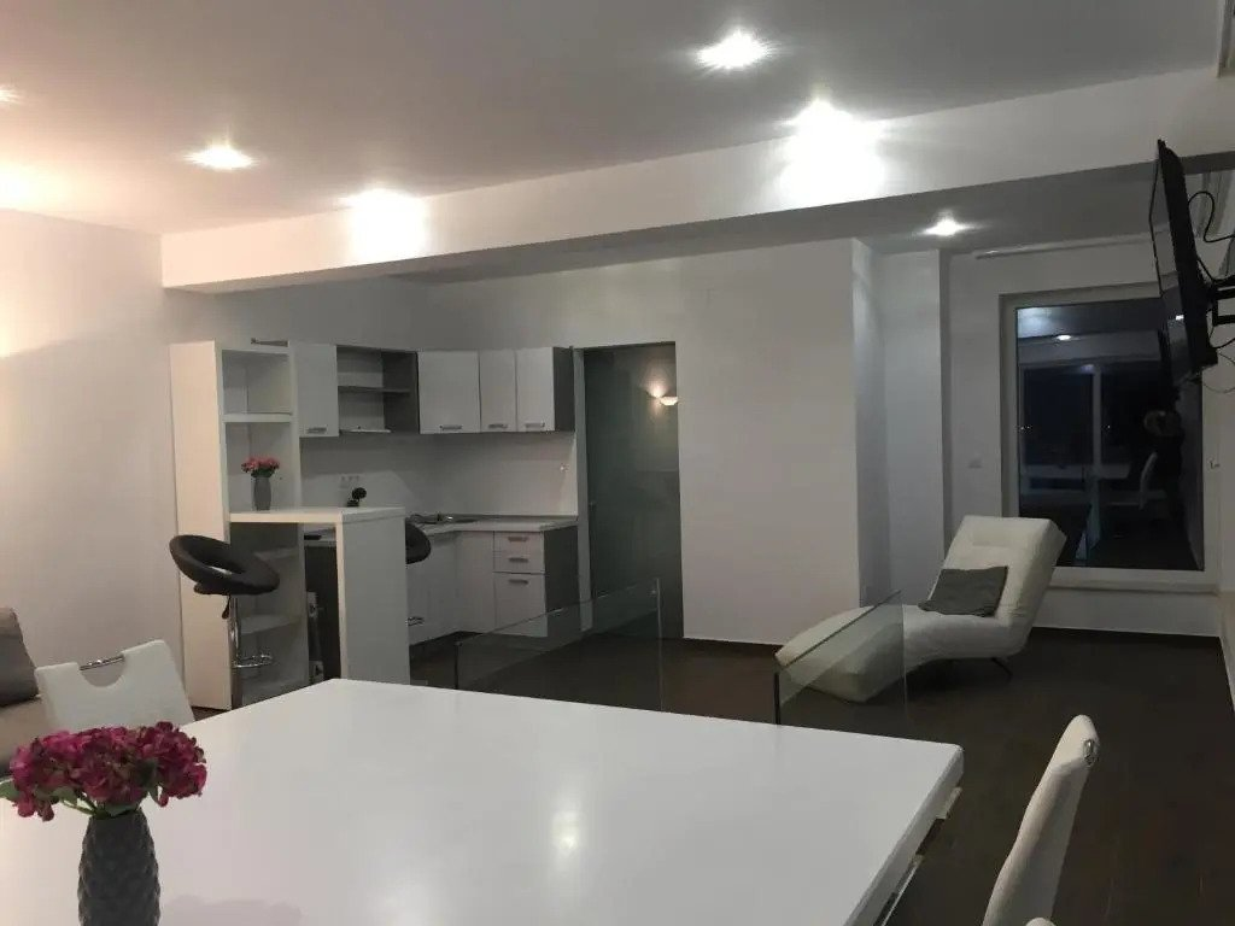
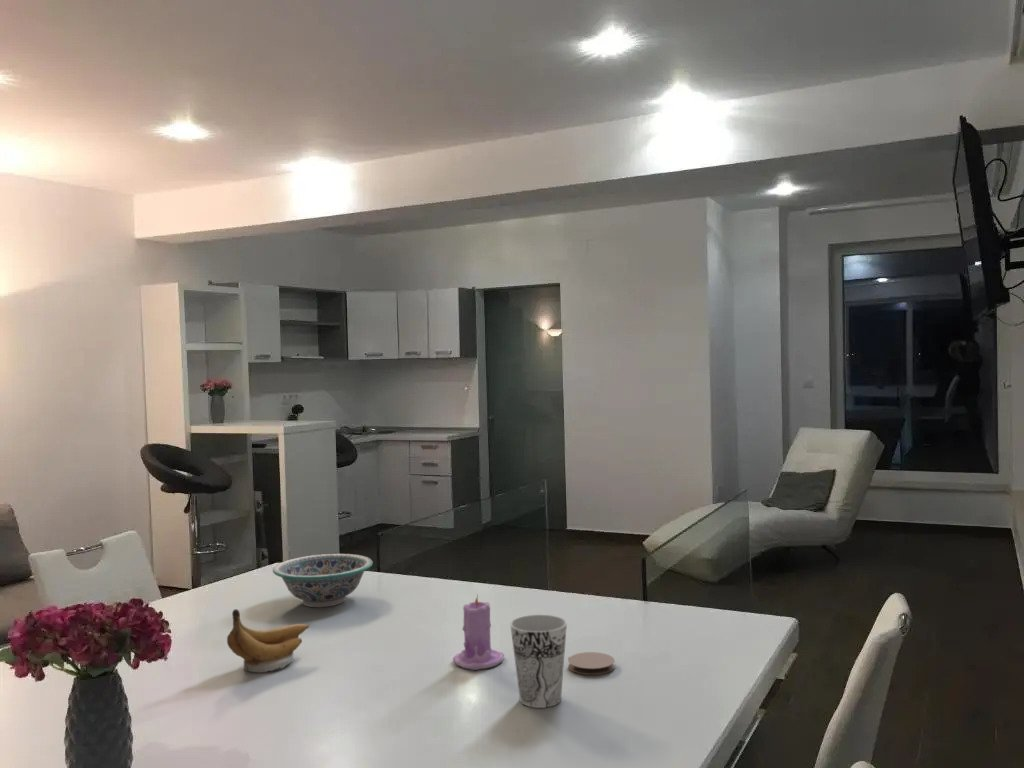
+ candle [452,593,505,671]
+ cup [509,614,568,709]
+ coaster [567,651,616,676]
+ decorative bowl [272,553,374,608]
+ banana [226,608,311,674]
